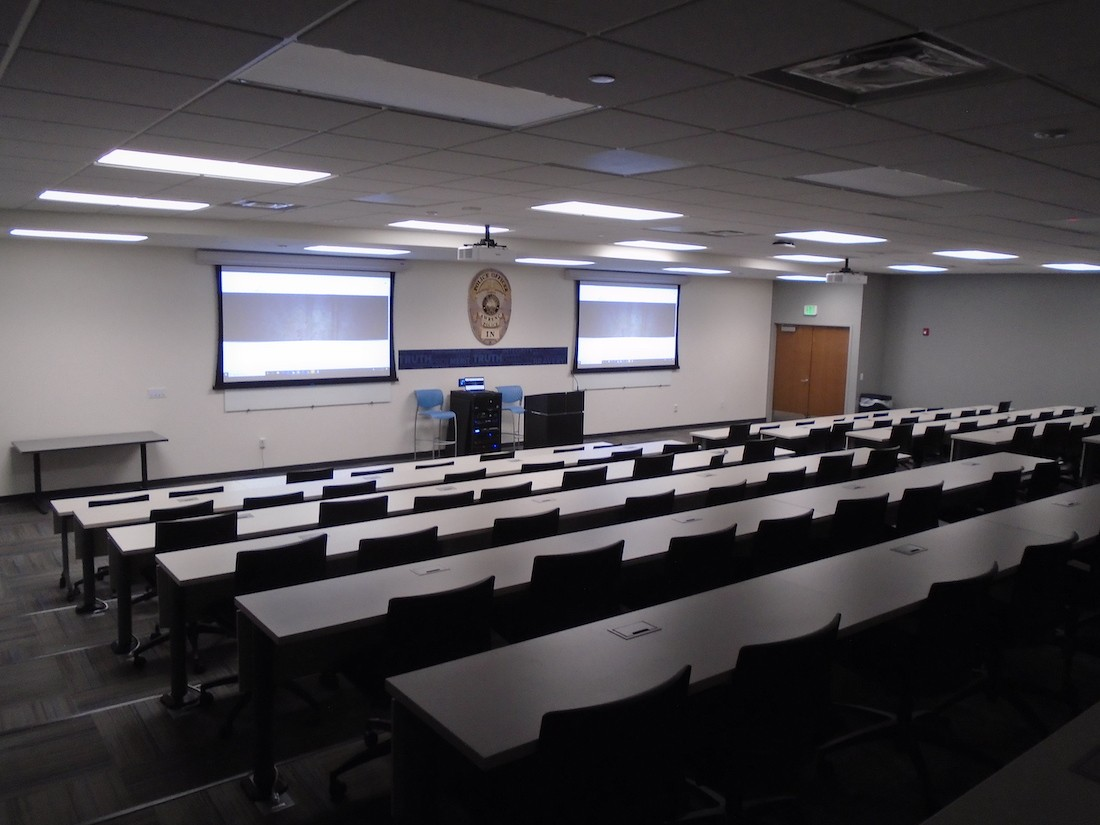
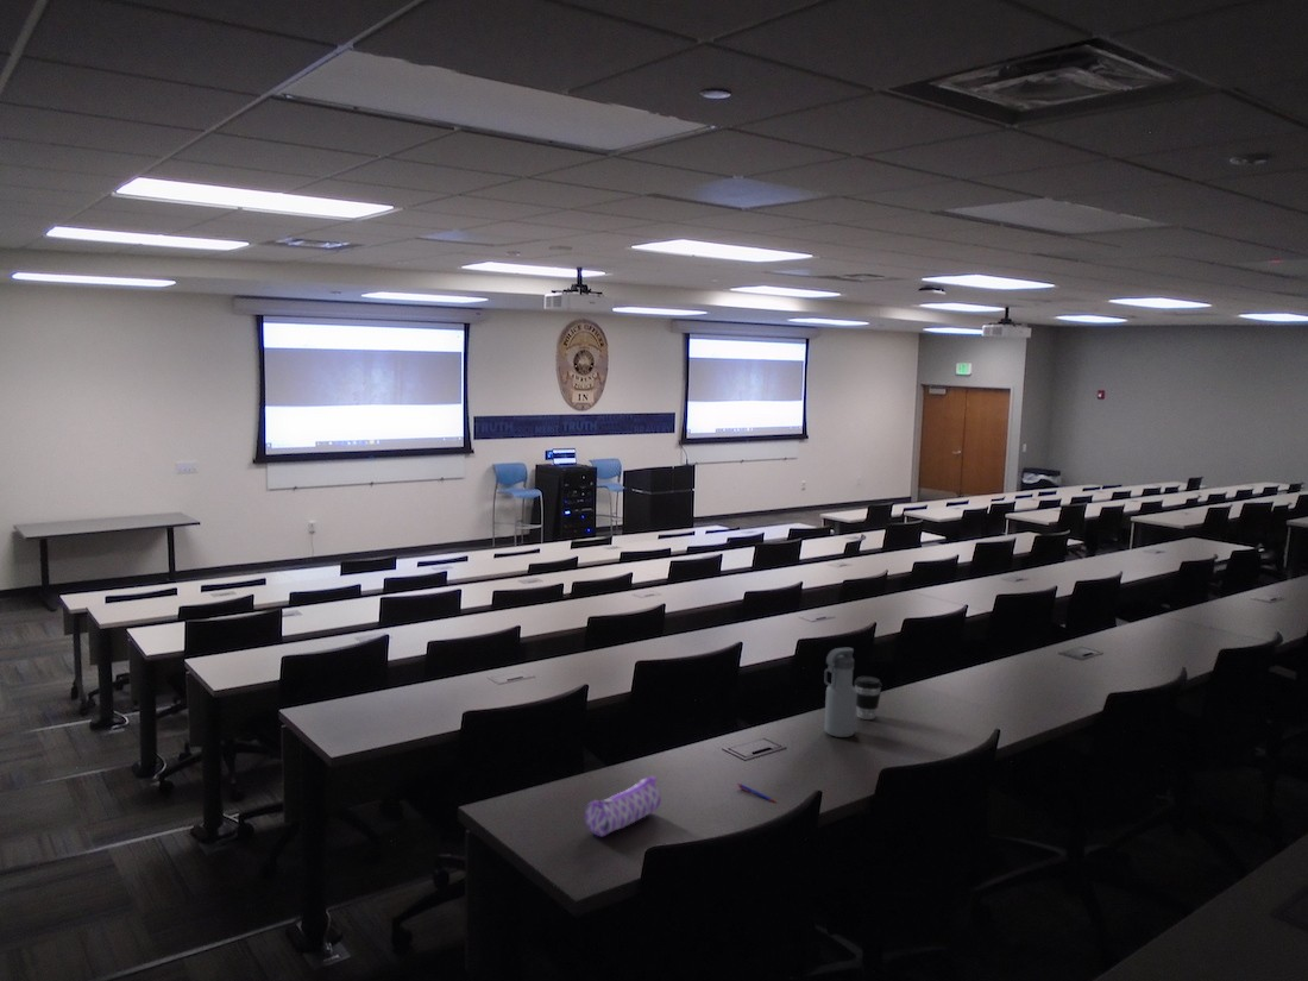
+ pen [736,782,778,804]
+ water bottle [823,647,857,738]
+ coffee cup [854,675,882,721]
+ pencil case [584,775,662,837]
